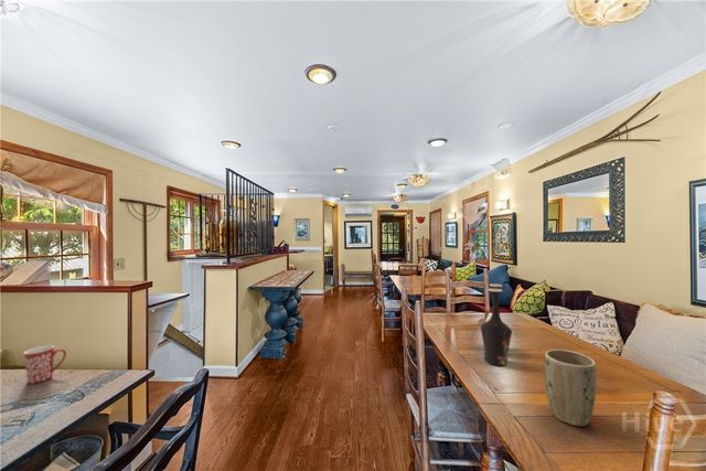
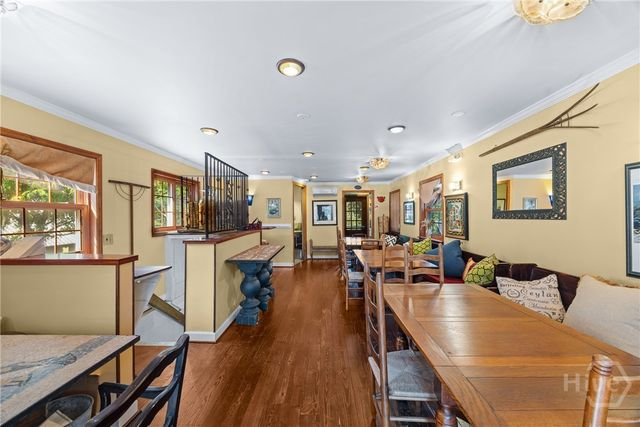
- vase [480,282,513,367]
- plant pot [544,349,598,427]
- mug [22,344,67,385]
